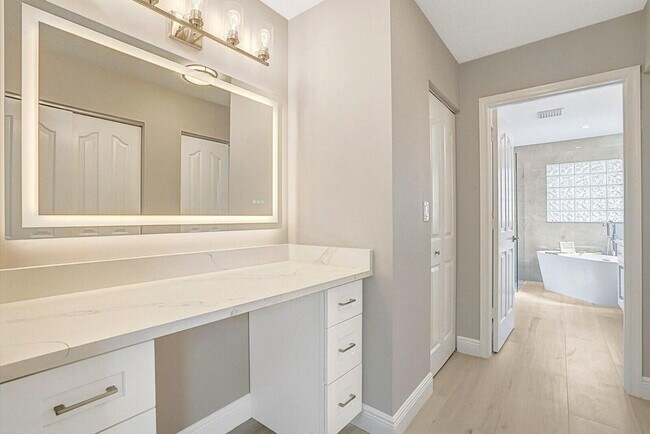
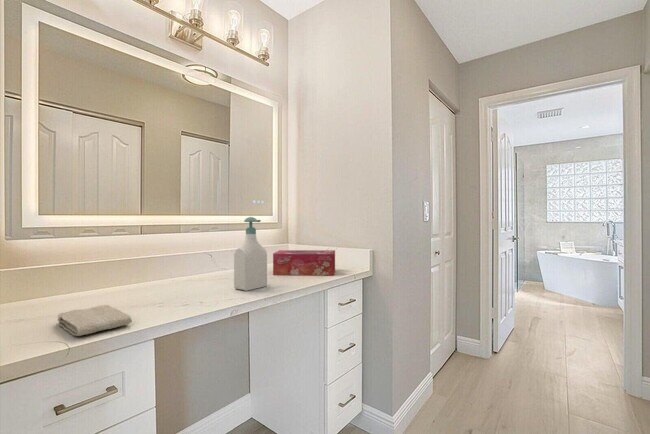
+ washcloth [57,304,133,337]
+ soap bottle [233,216,268,292]
+ tissue box [272,249,336,276]
